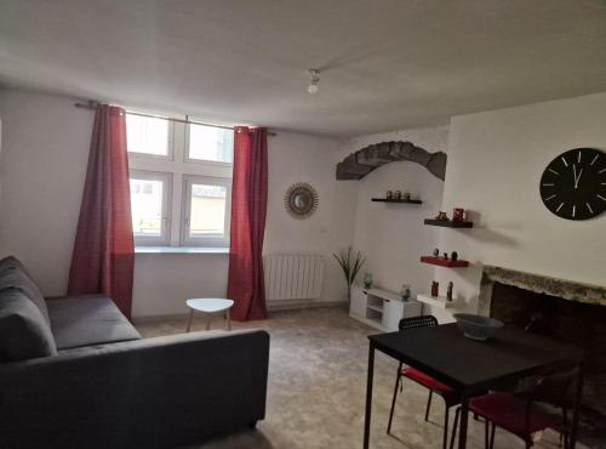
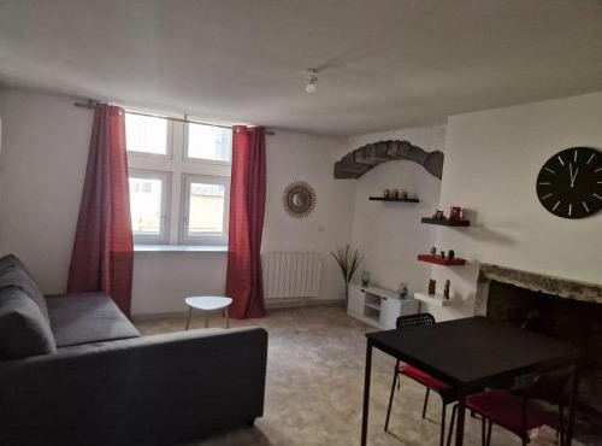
- decorative bowl [451,312,505,341]
